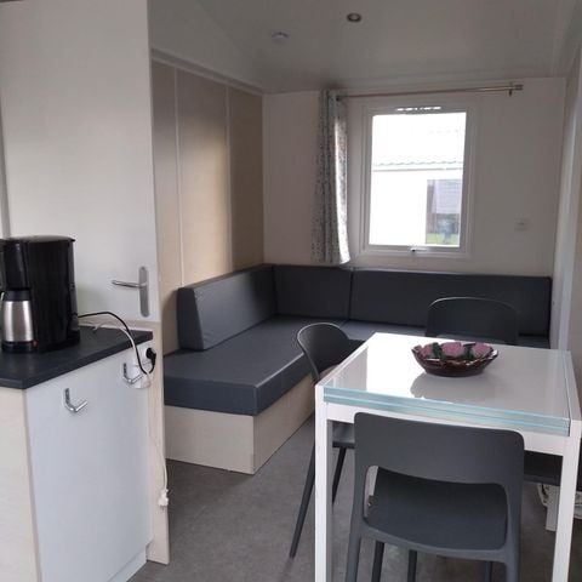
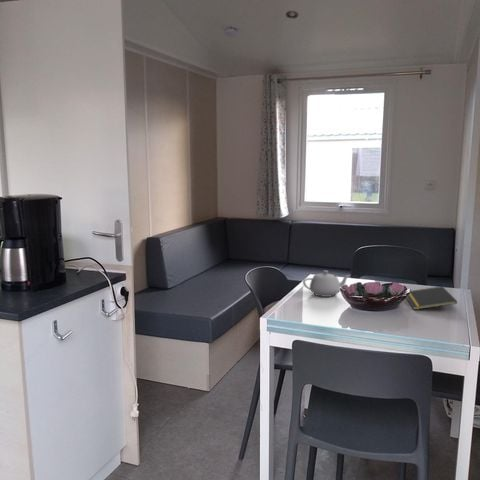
+ teapot [302,270,351,298]
+ notepad [405,285,458,311]
